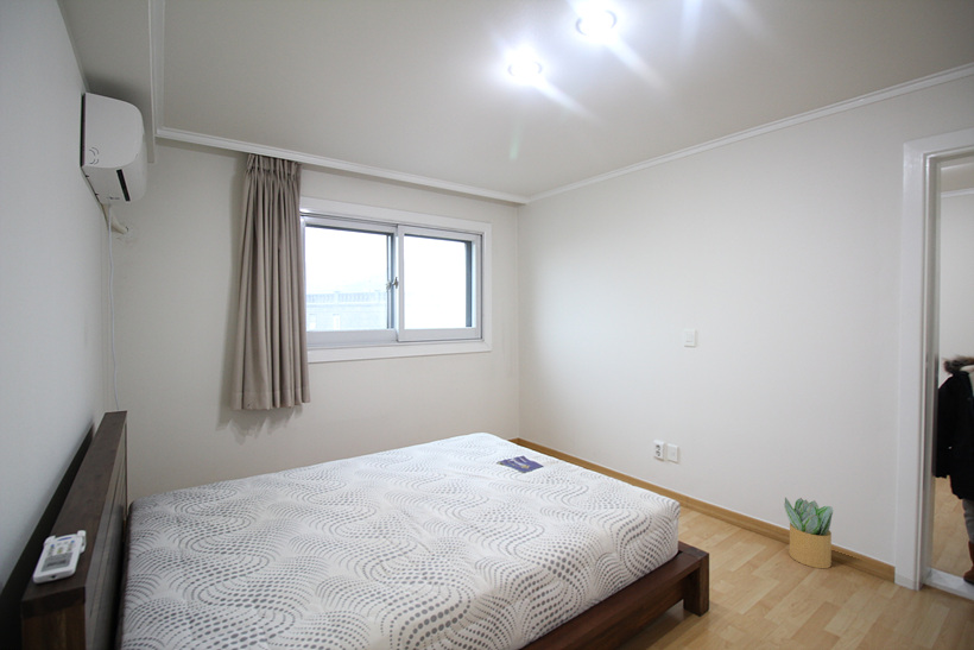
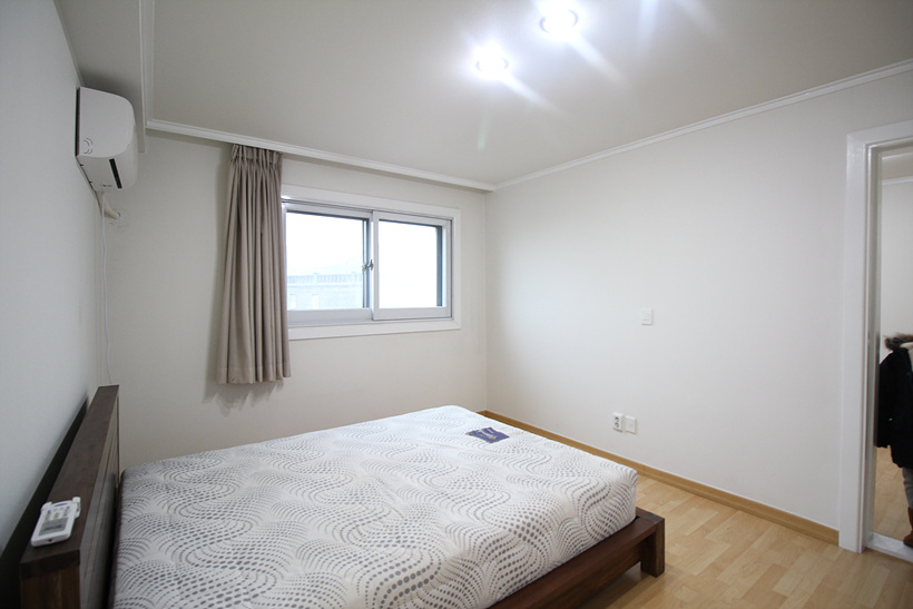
- potted plant [783,497,834,569]
